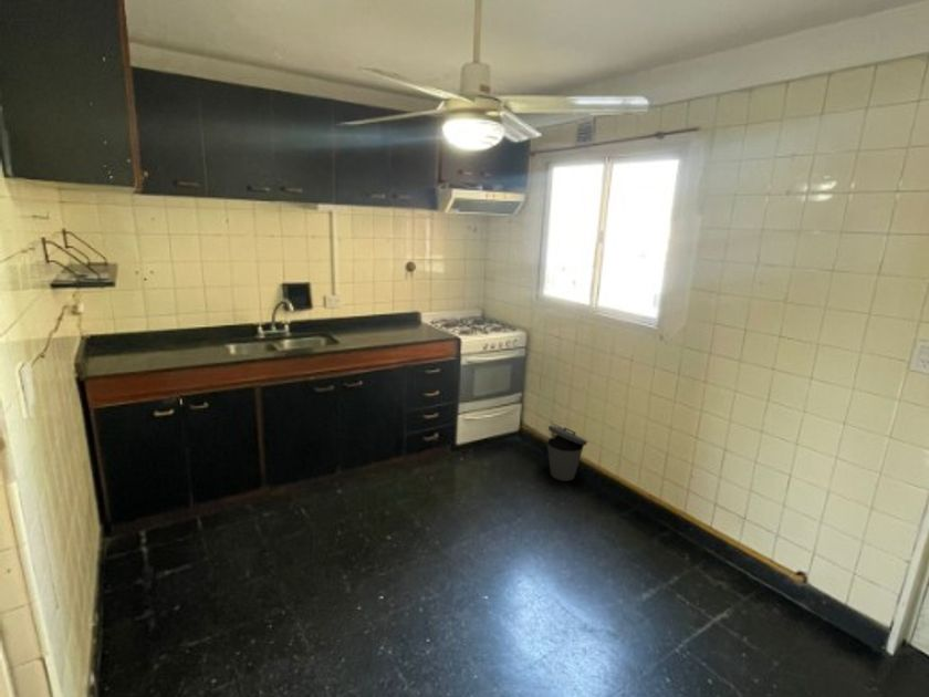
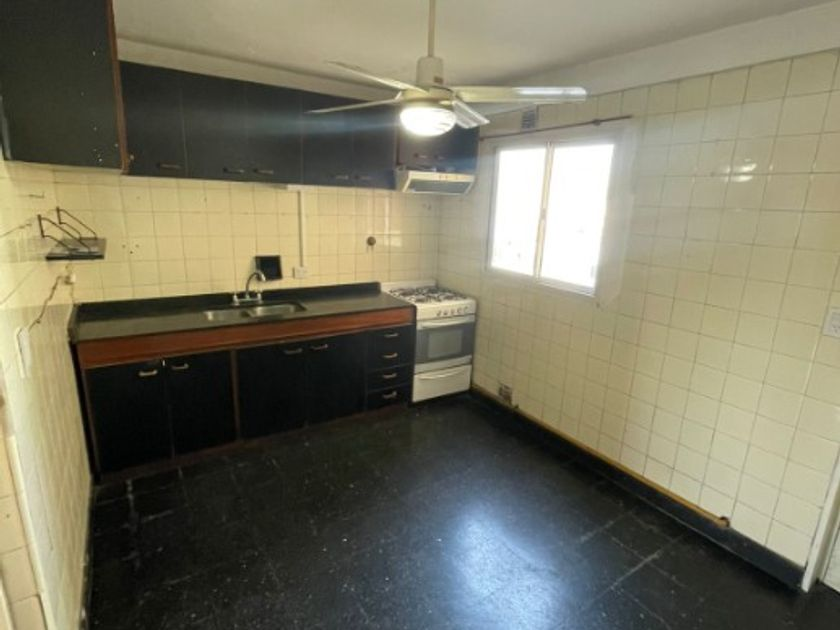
- trash can [546,425,588,482]
